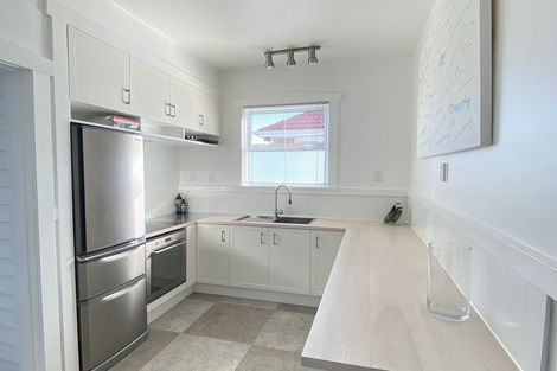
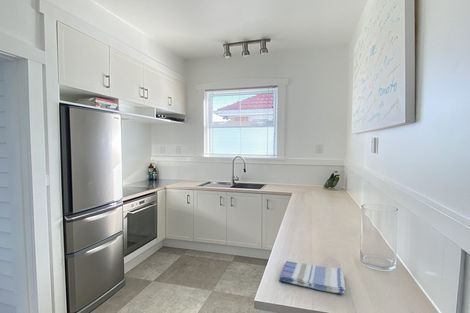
+ dish towel [278,260,347,295]
